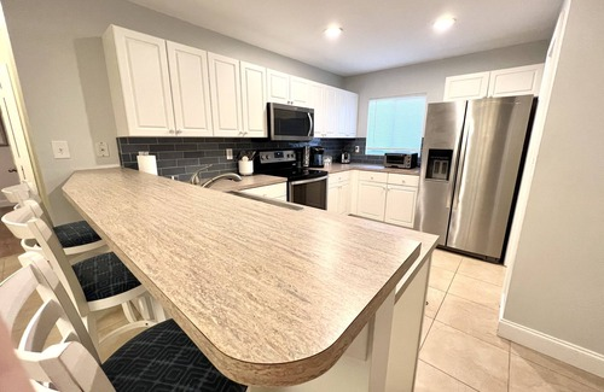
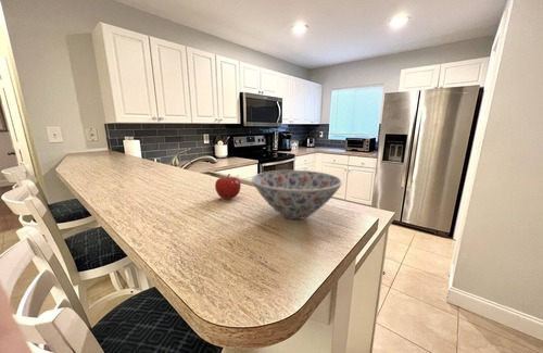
+ fruit [214,173,242,200]
+ bowl [251,169,343,220]
